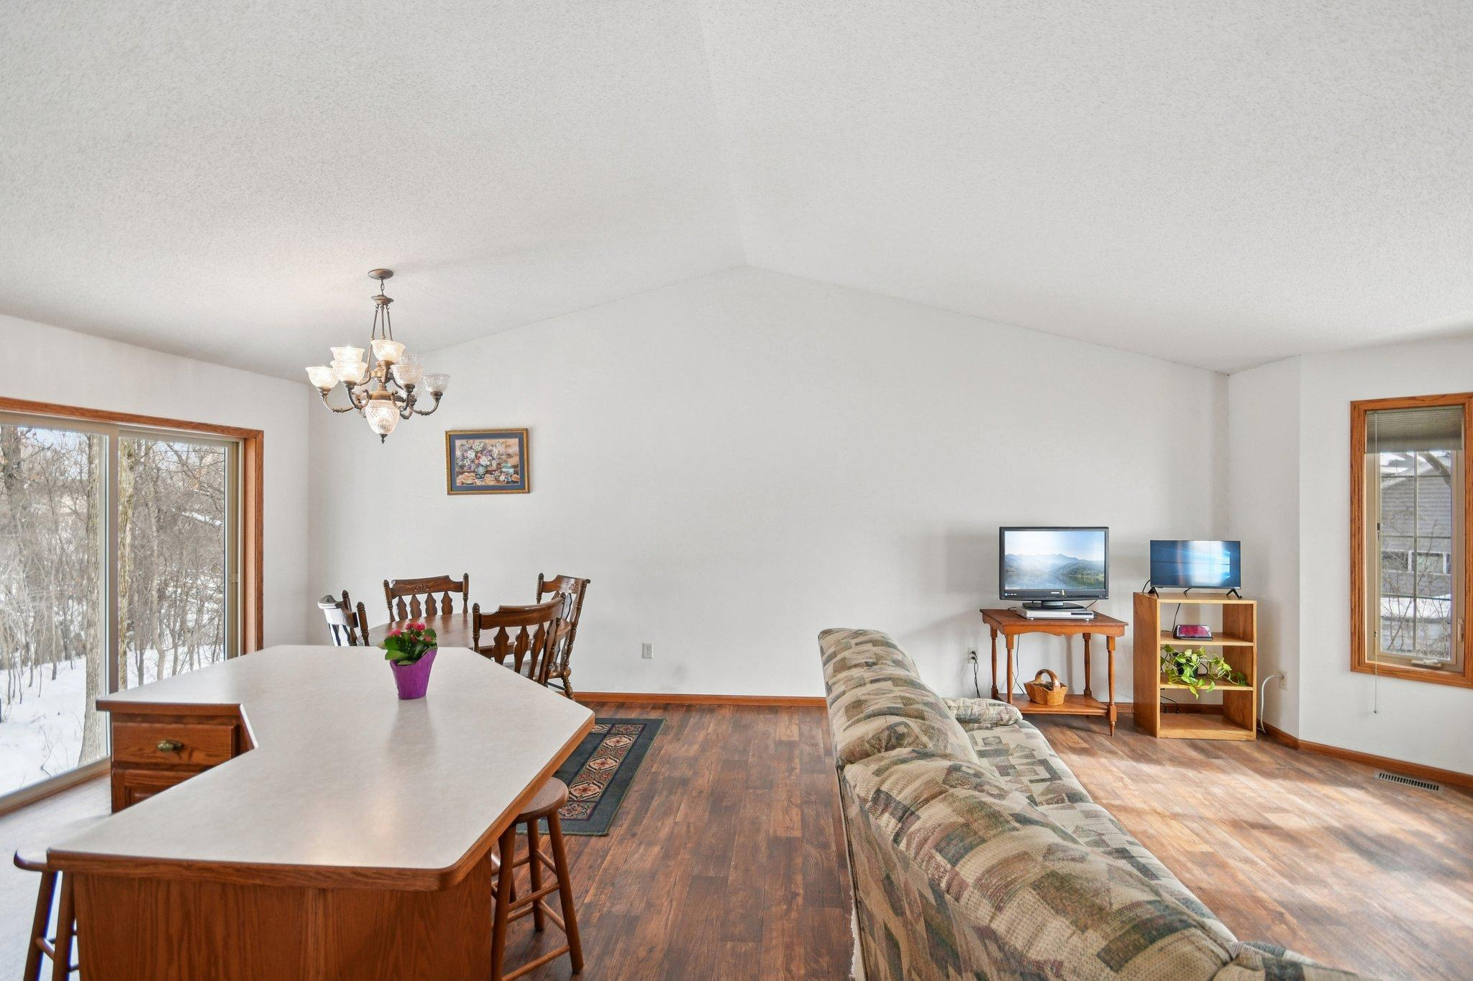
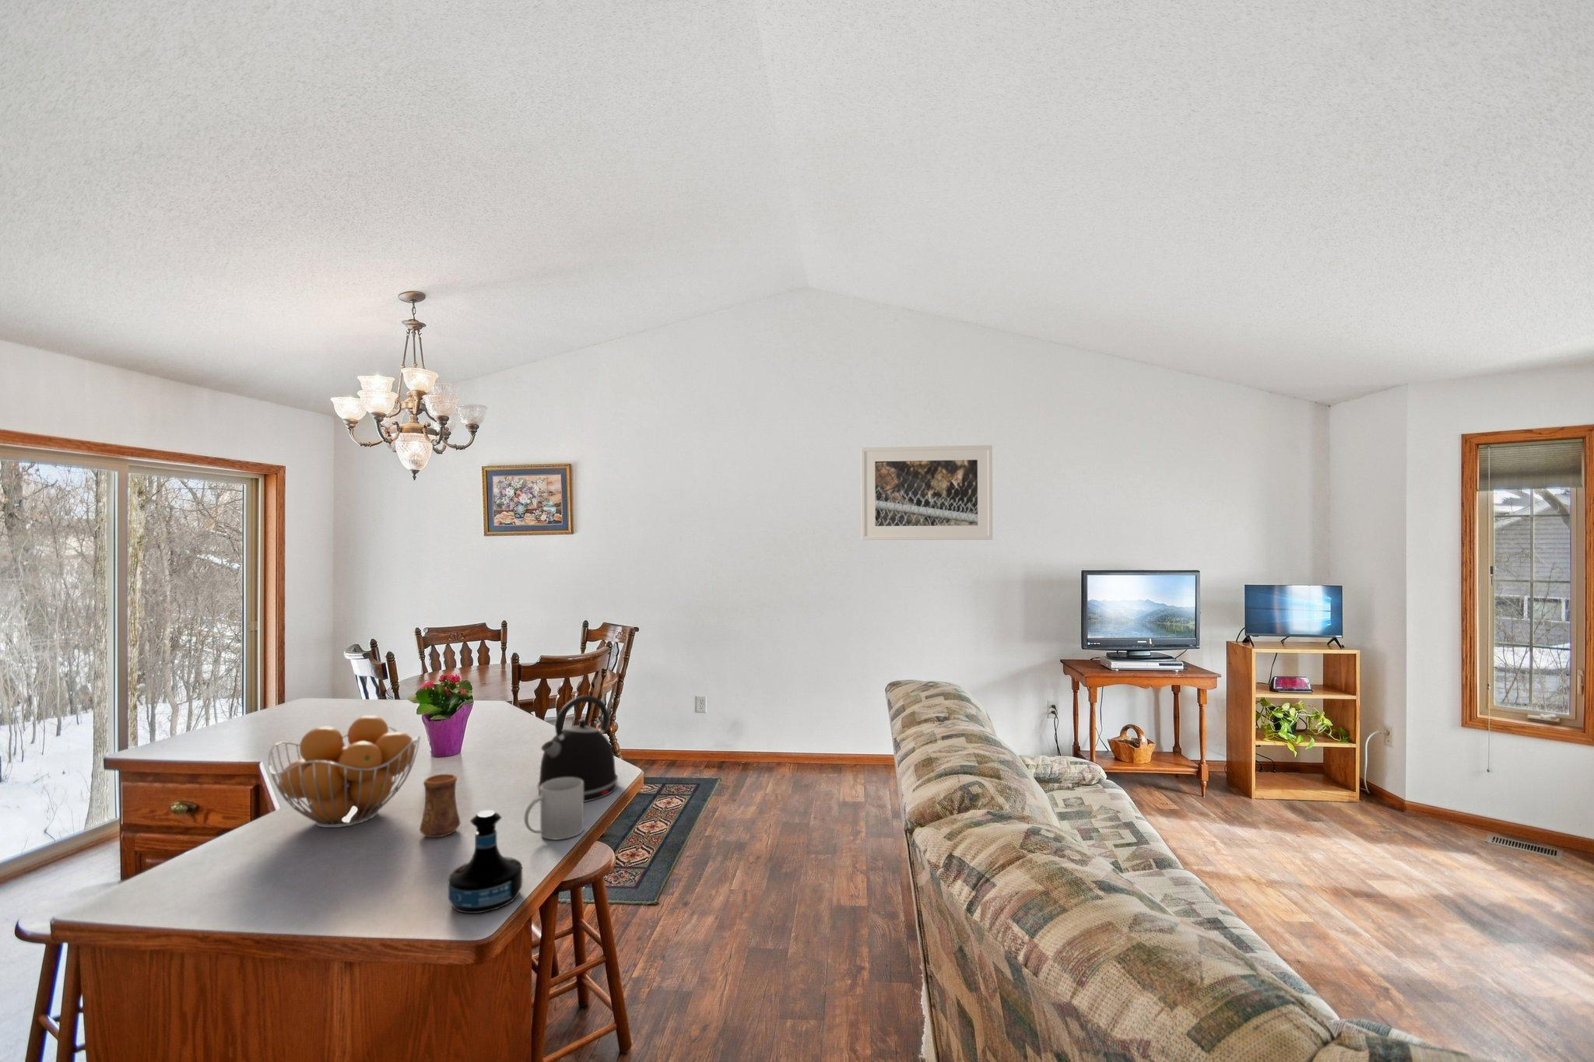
+ cup [418,773,461,839]
+ tequila bottle [448,810,523,914]
+ kettle [536,695,619,802]
+ fruit basket [267,715,421,829]
+ mug [524,778,584,840]
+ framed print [860,444,993,540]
